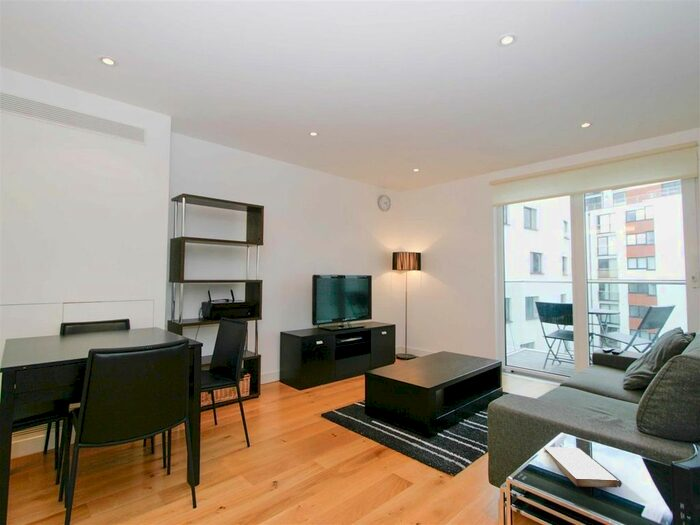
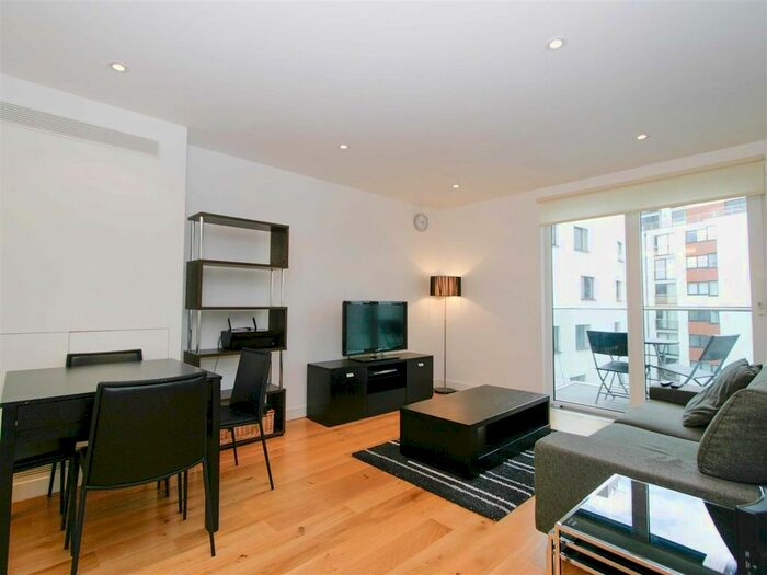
- book [543,446,623,488]
